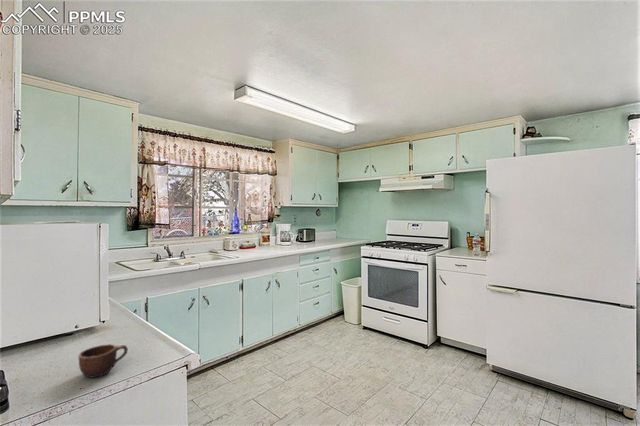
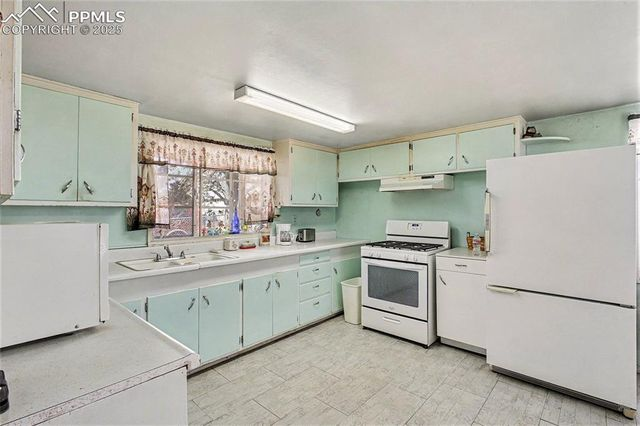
- mug [77,343,129,379]
